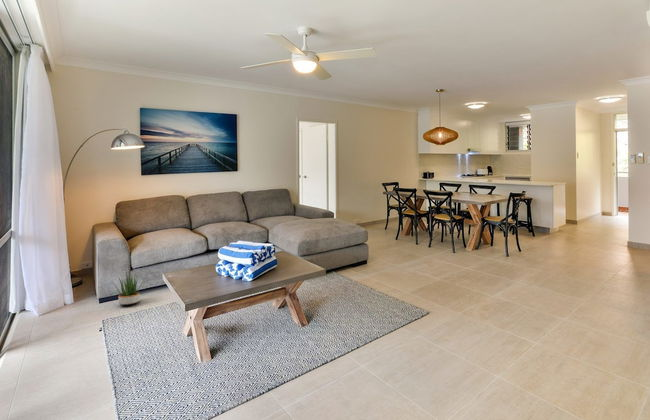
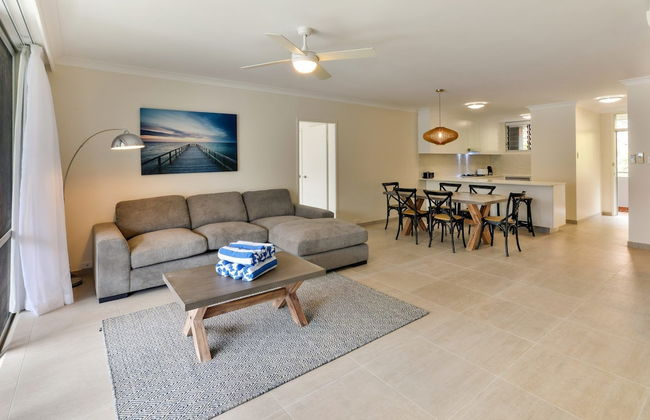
- potted plant [112,270,148,306]
